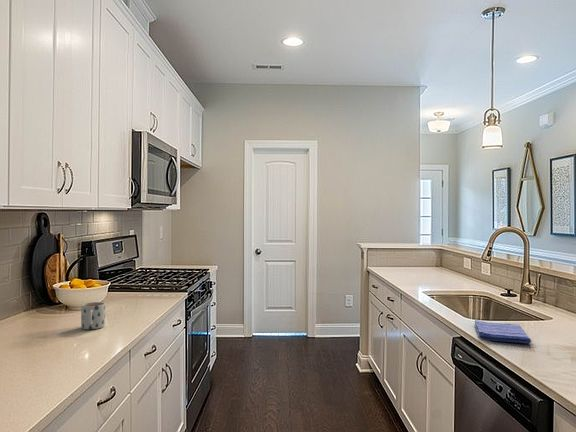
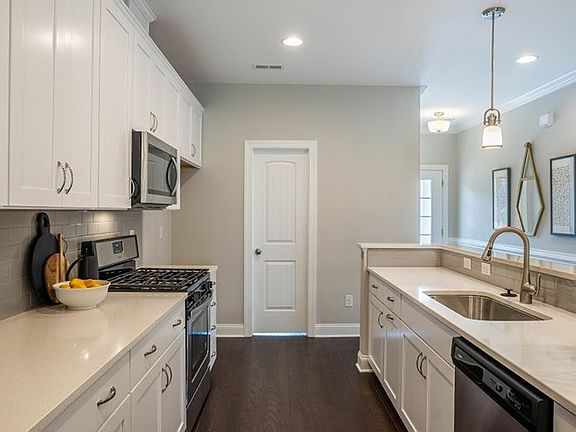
- dish towel [474,319,532,344]
- mug [80,301,106,330]
